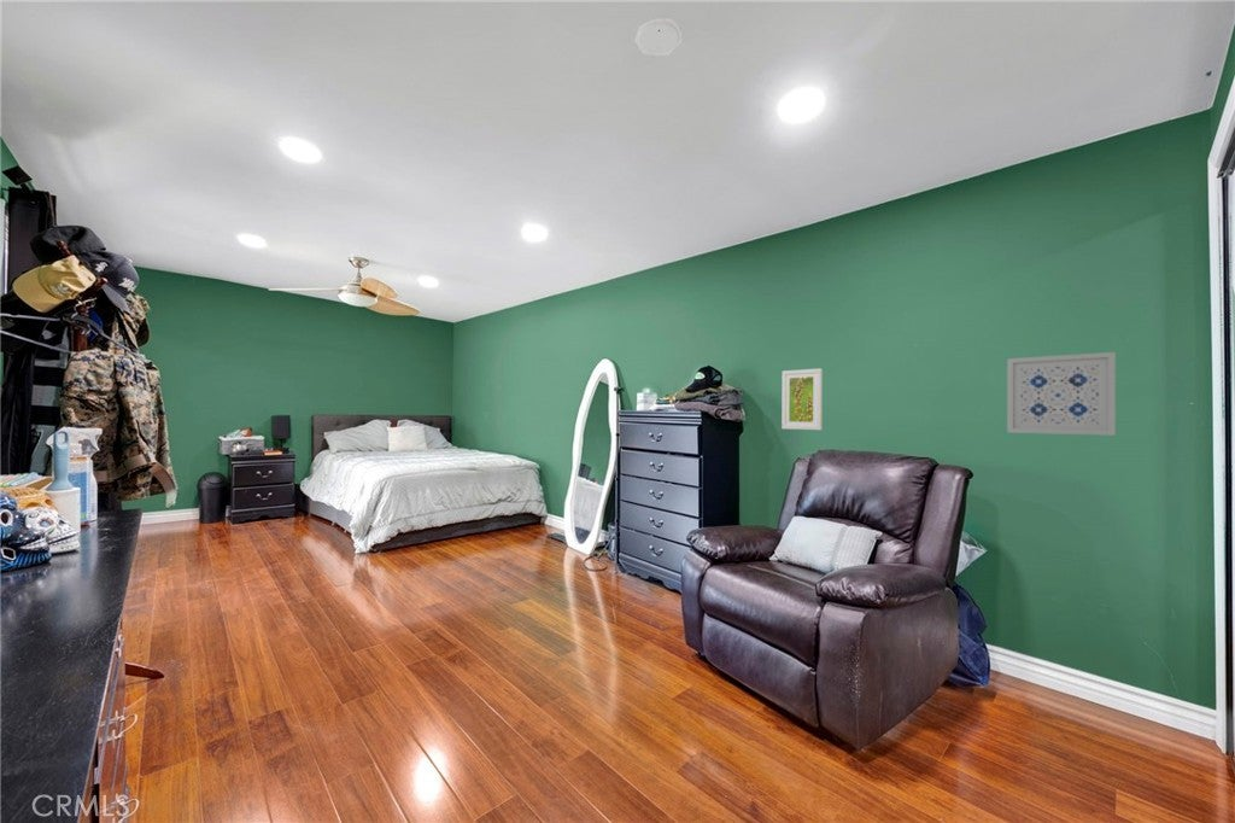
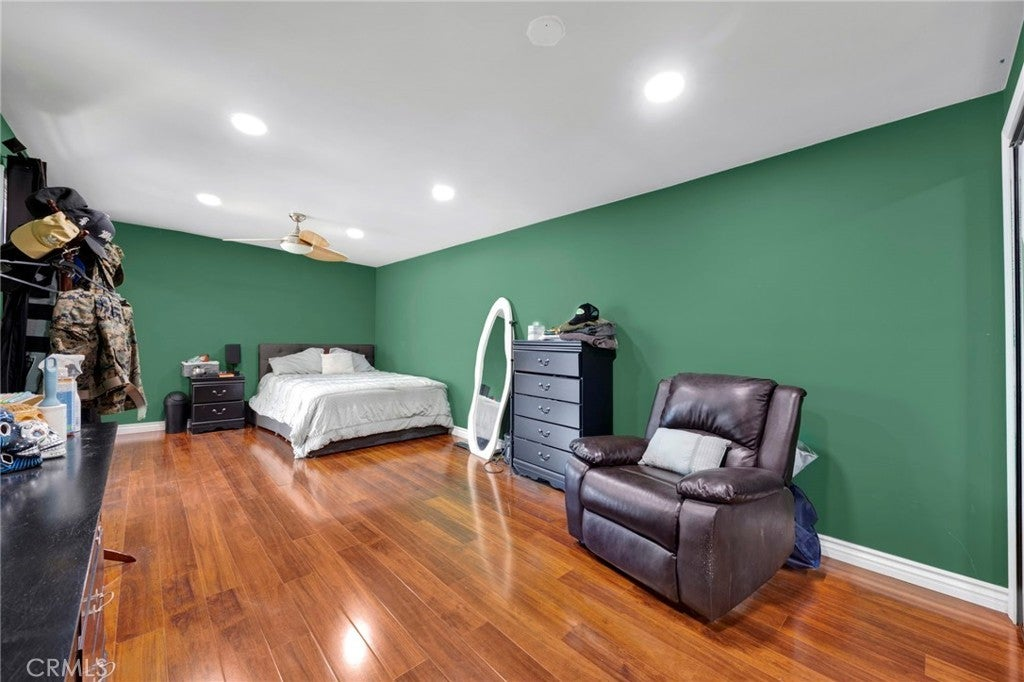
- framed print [780,367,824,431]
- wall art [1006,351,1117,437]
